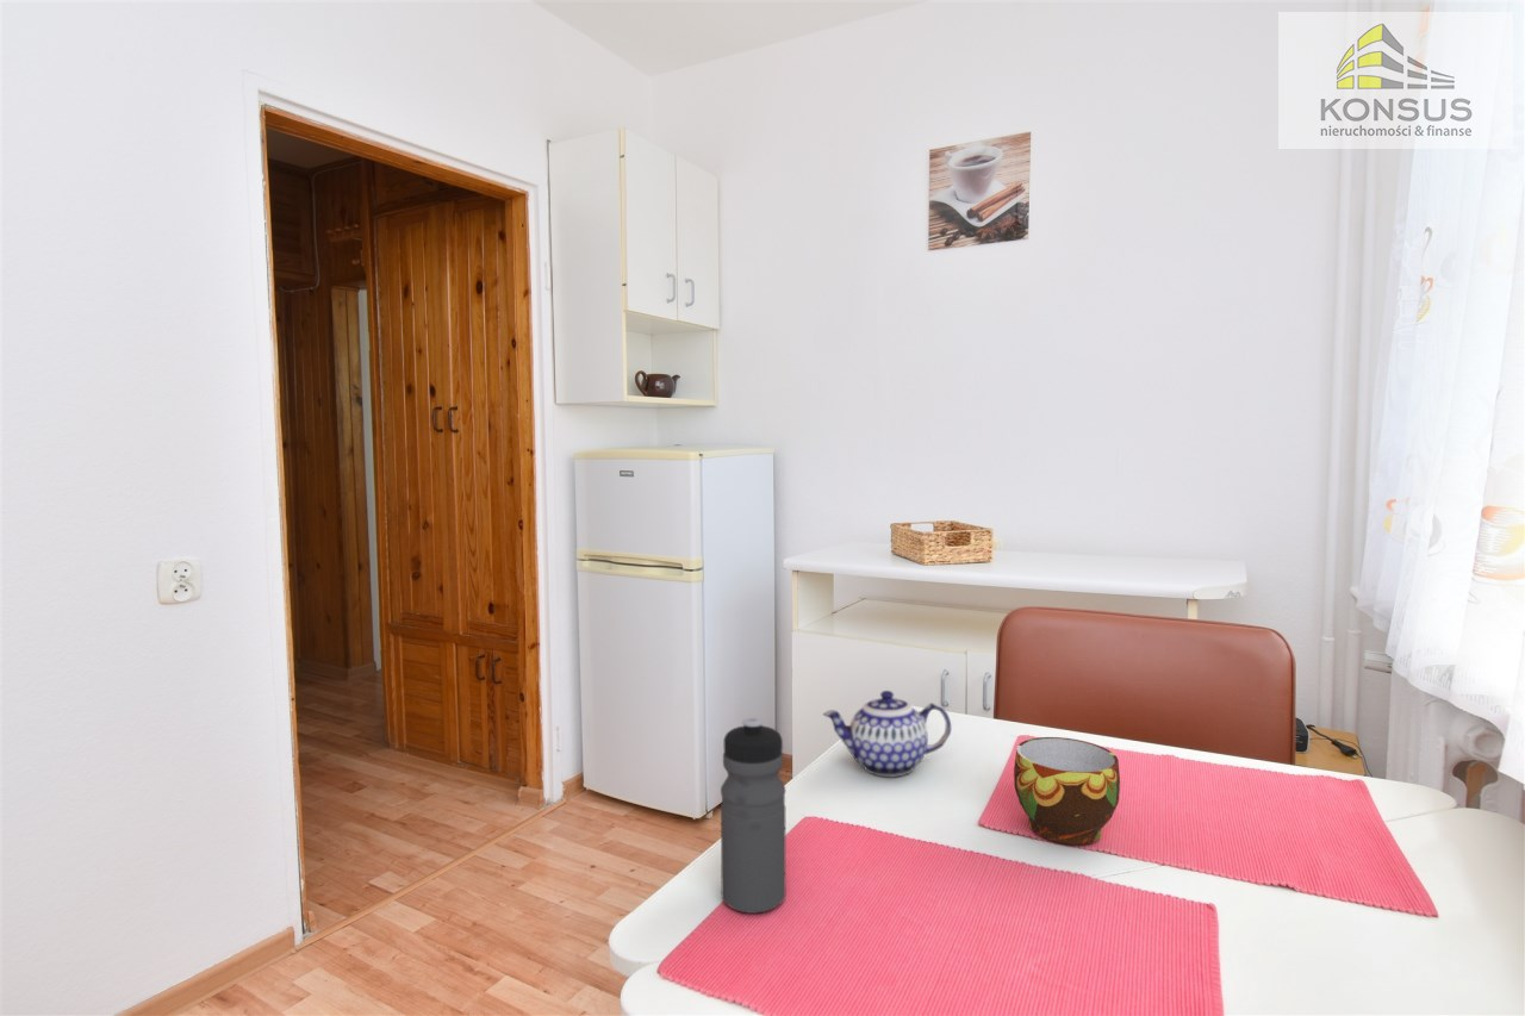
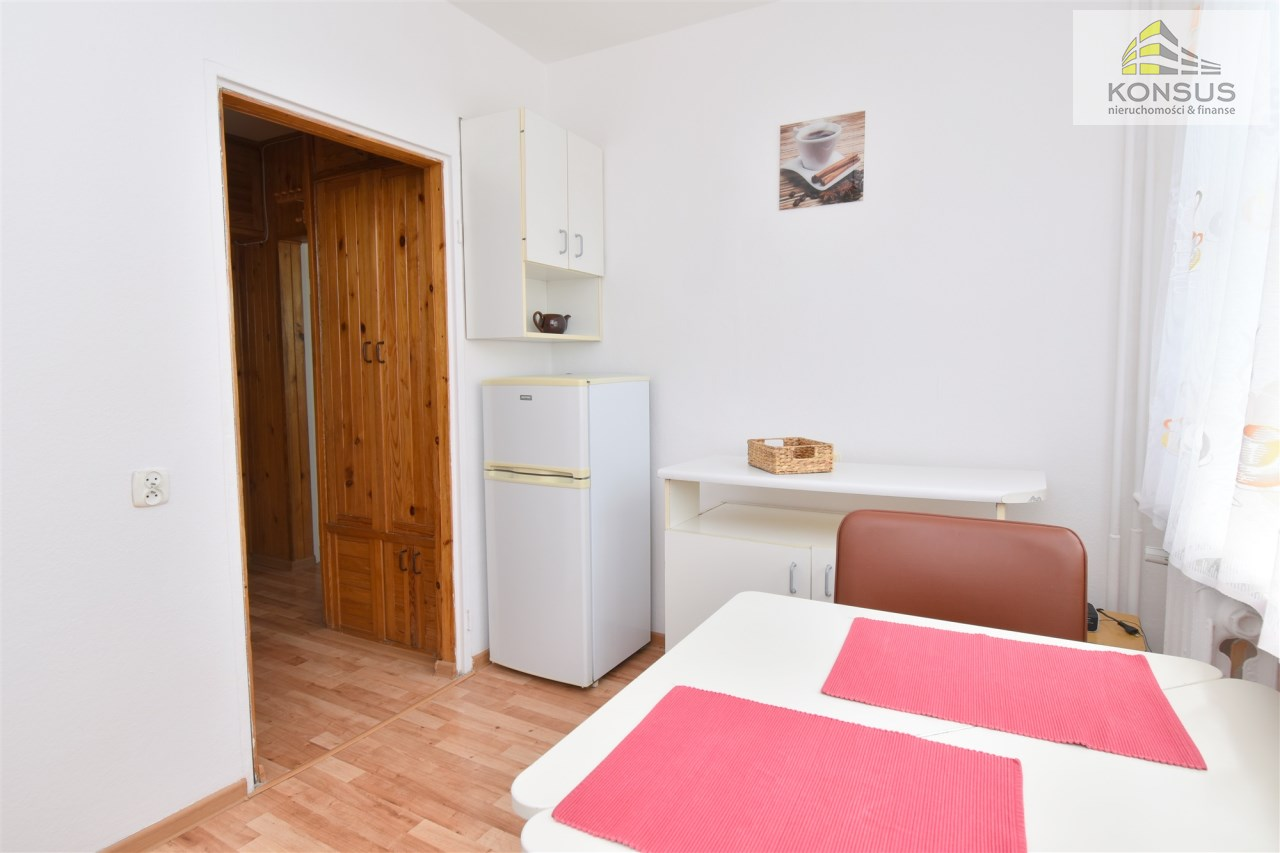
- water bottle [720,717,788,915]
- teapot [822,690,952,778]
- cup [1013,736,1121,846]
